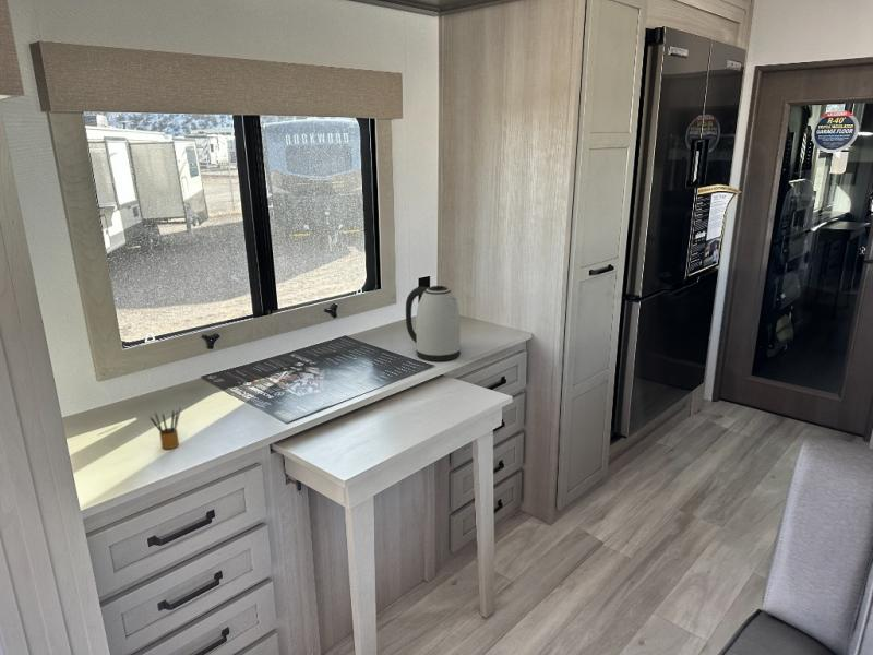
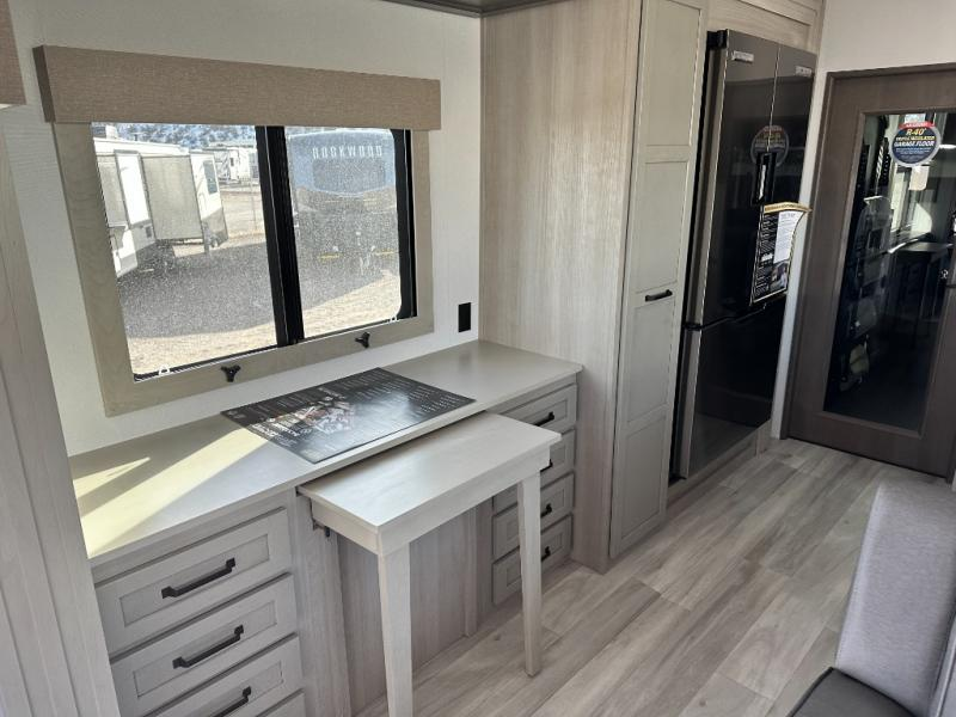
- kettle [405,285,462,362]
- pencil box [148,406,182,450]
